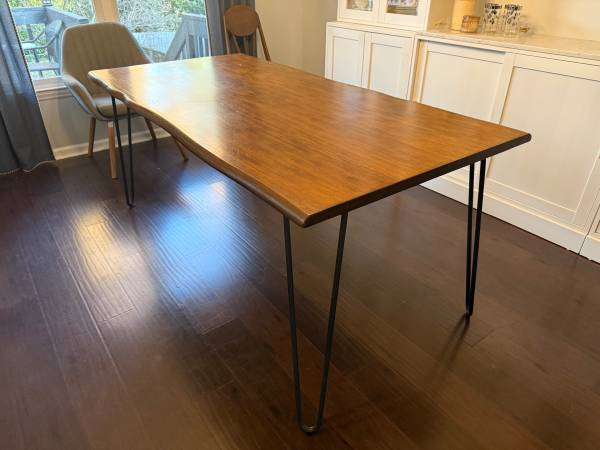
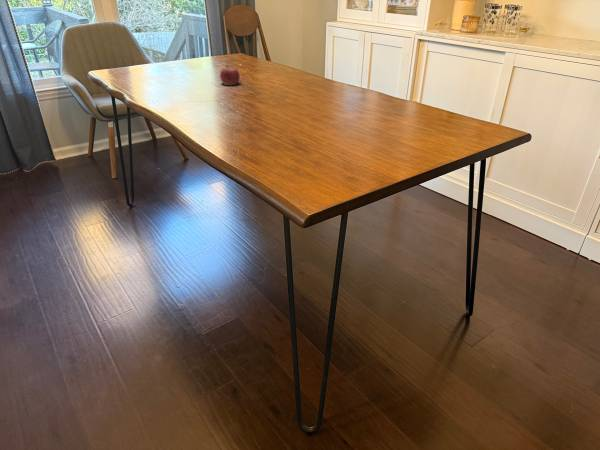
+ fruit [219,64,241,86]
